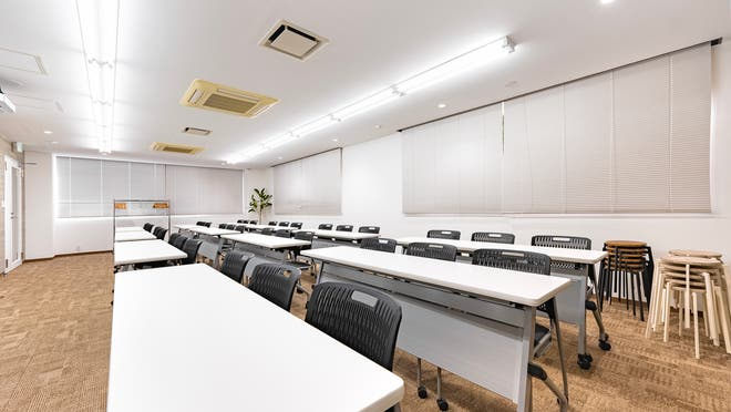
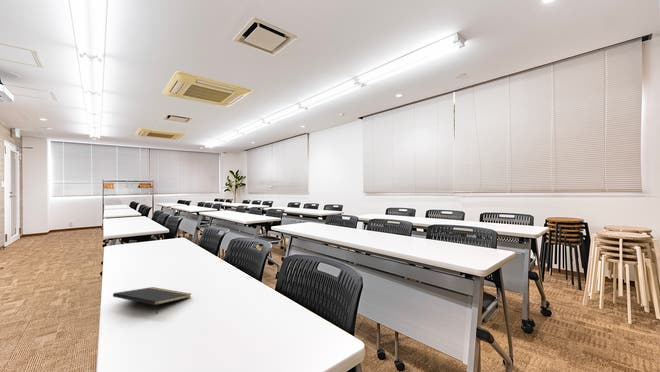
+ notepad [112,286,191,315]
